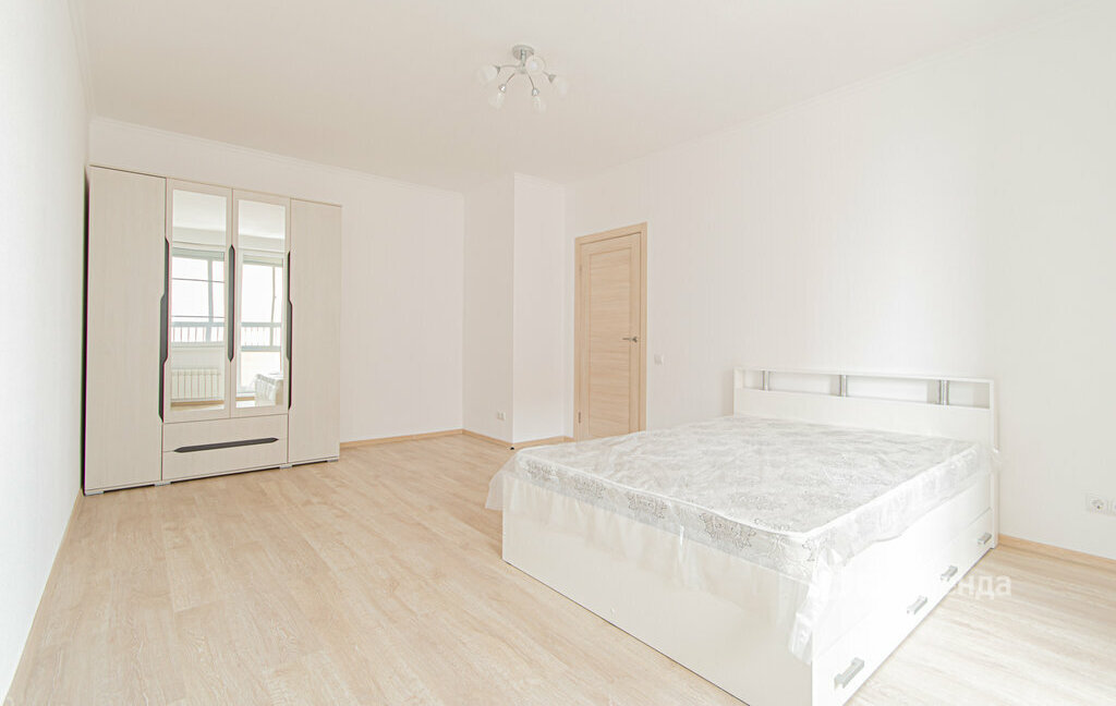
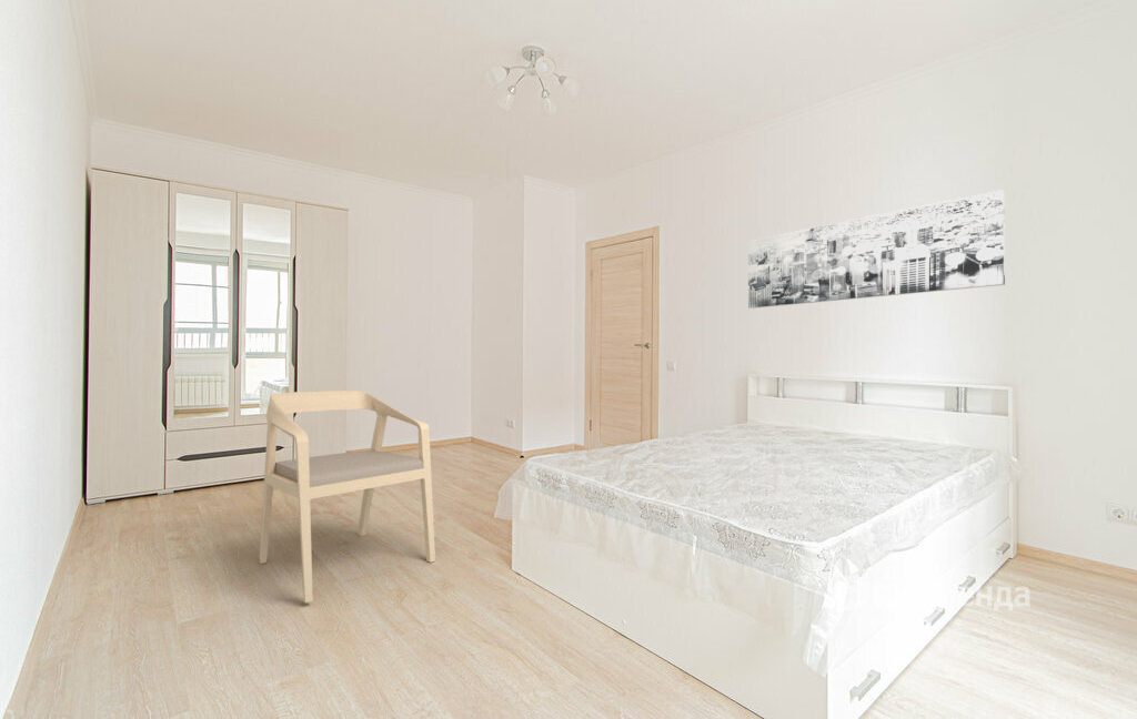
+ armchair [258,389,436,604]
+ wall art [747,189,1006,310]
